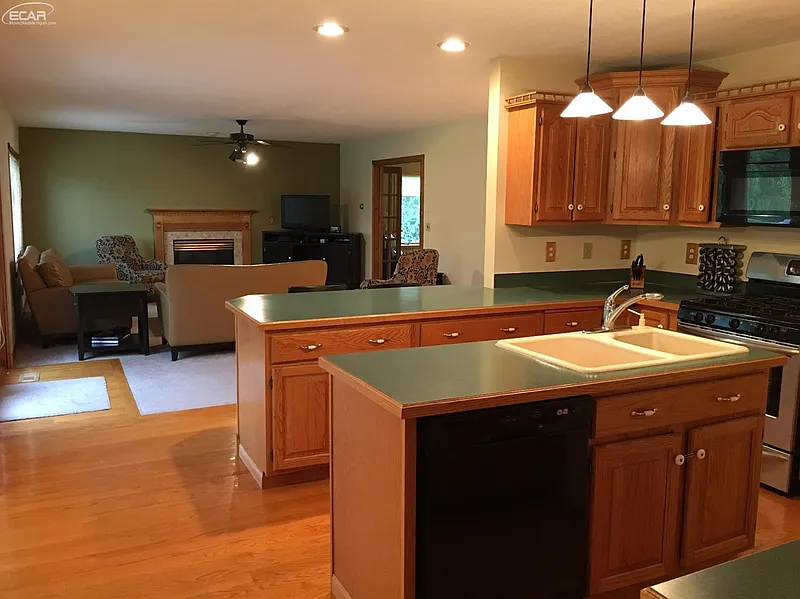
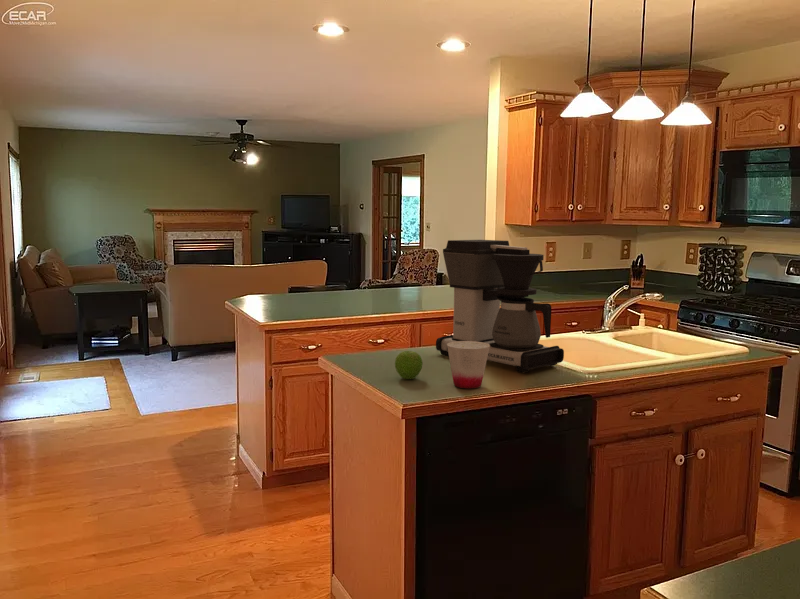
+ cup [447,341,490,389]
+ coffee maker [435,239,565,373]
+ fruit [394,350,423,380]
